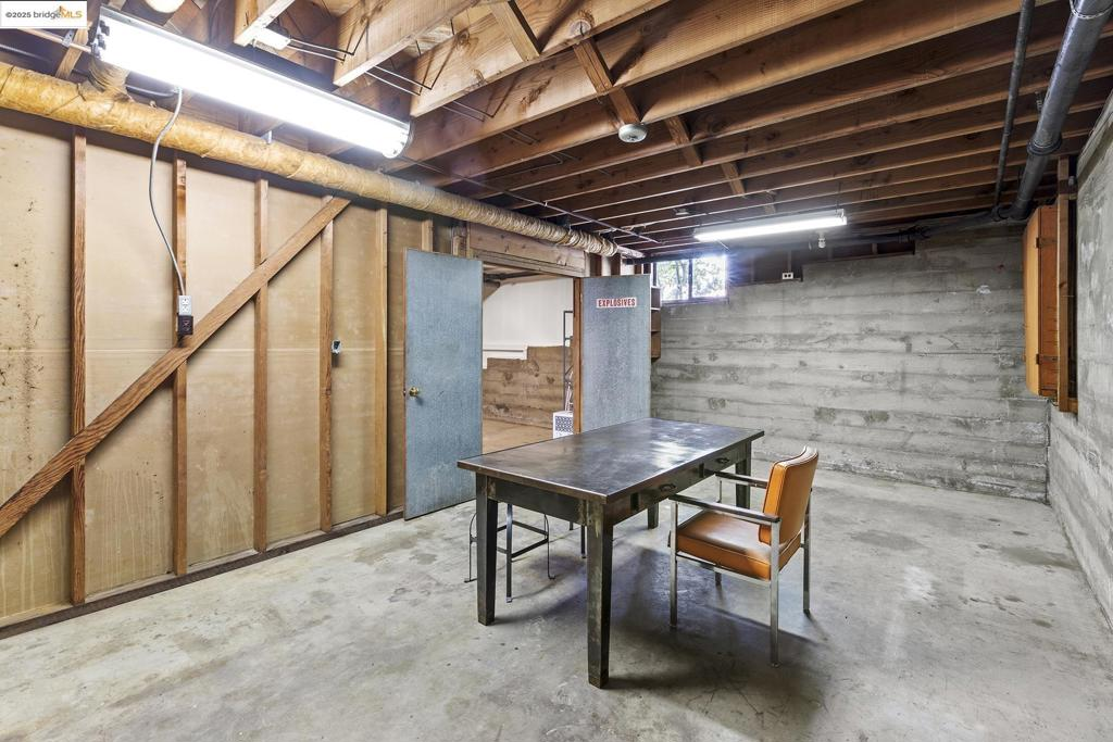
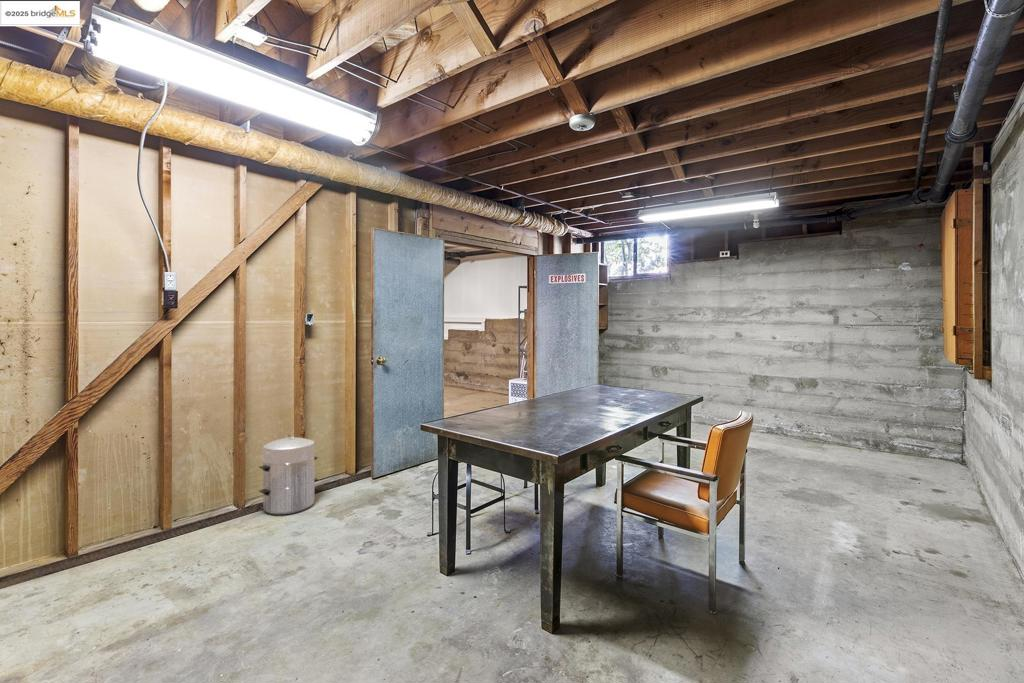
+ waste bin [258,434,319,515]
